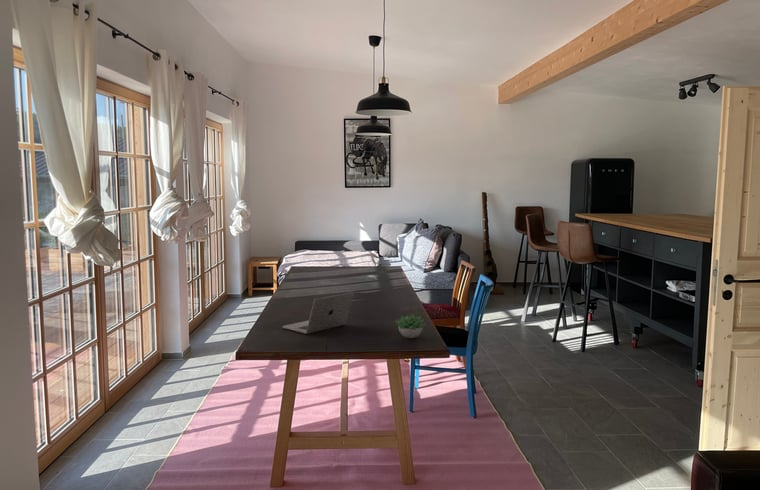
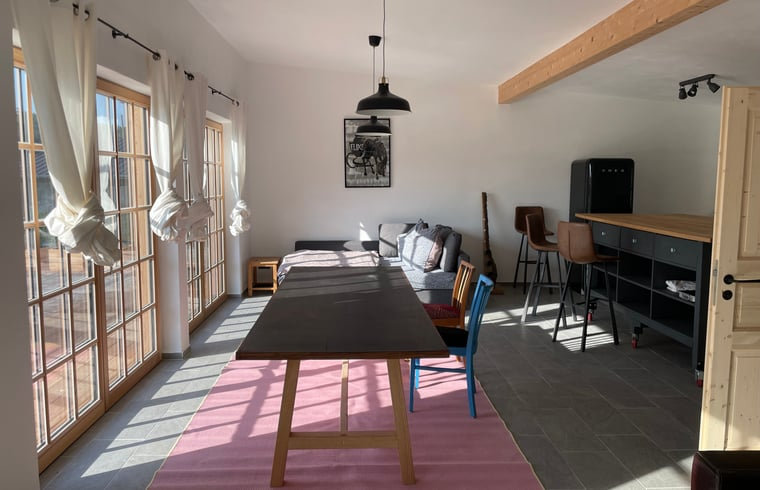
- laptop [281,291,355,335]
- succulent plant [395,314,427,339]
